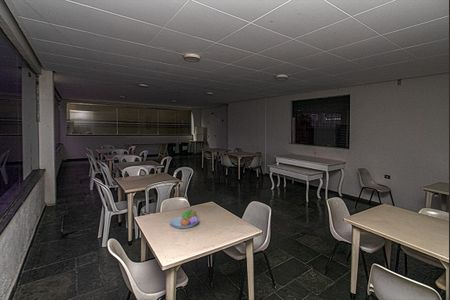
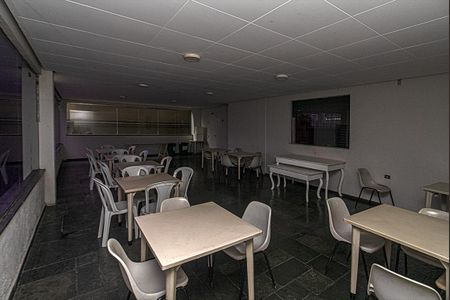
- fruit bowl [169,209,200,229]
